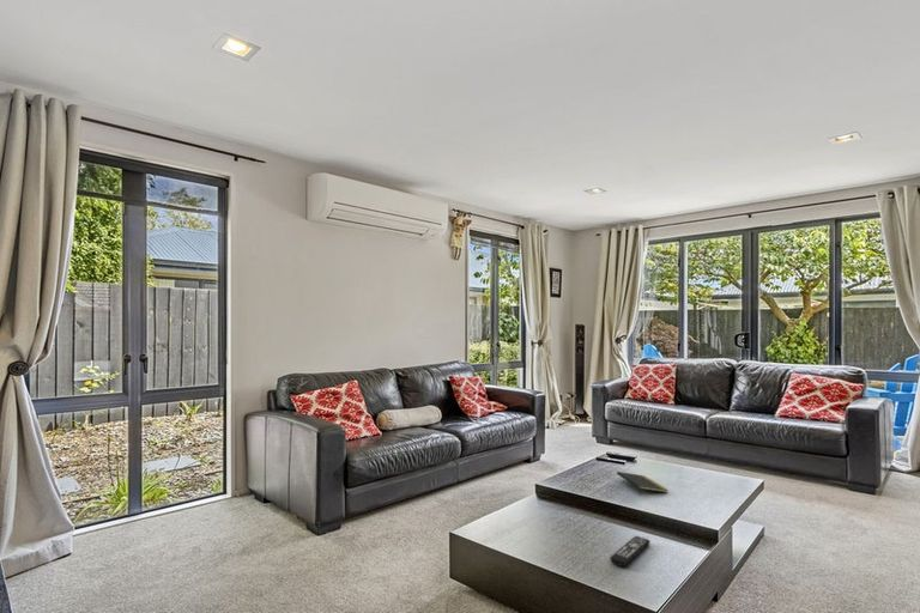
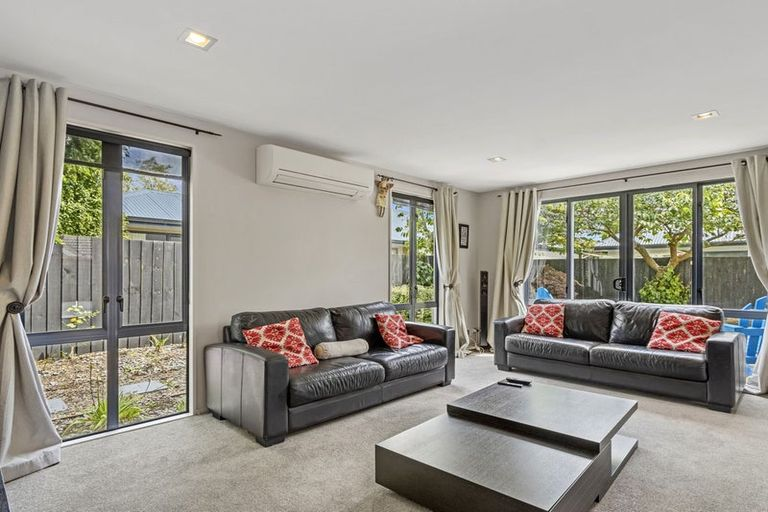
- notepad [616,471,670,497]
- remote control [609,535,652,568]
